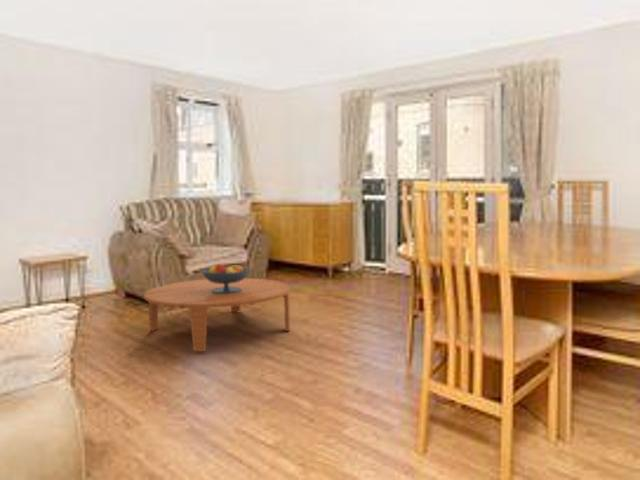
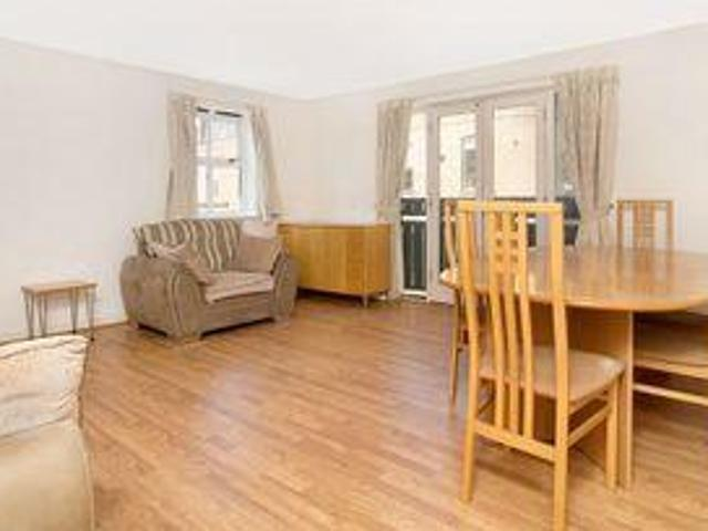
- coffee table [143,277,291,352]
- fruit bowl [201,263,250,294]
